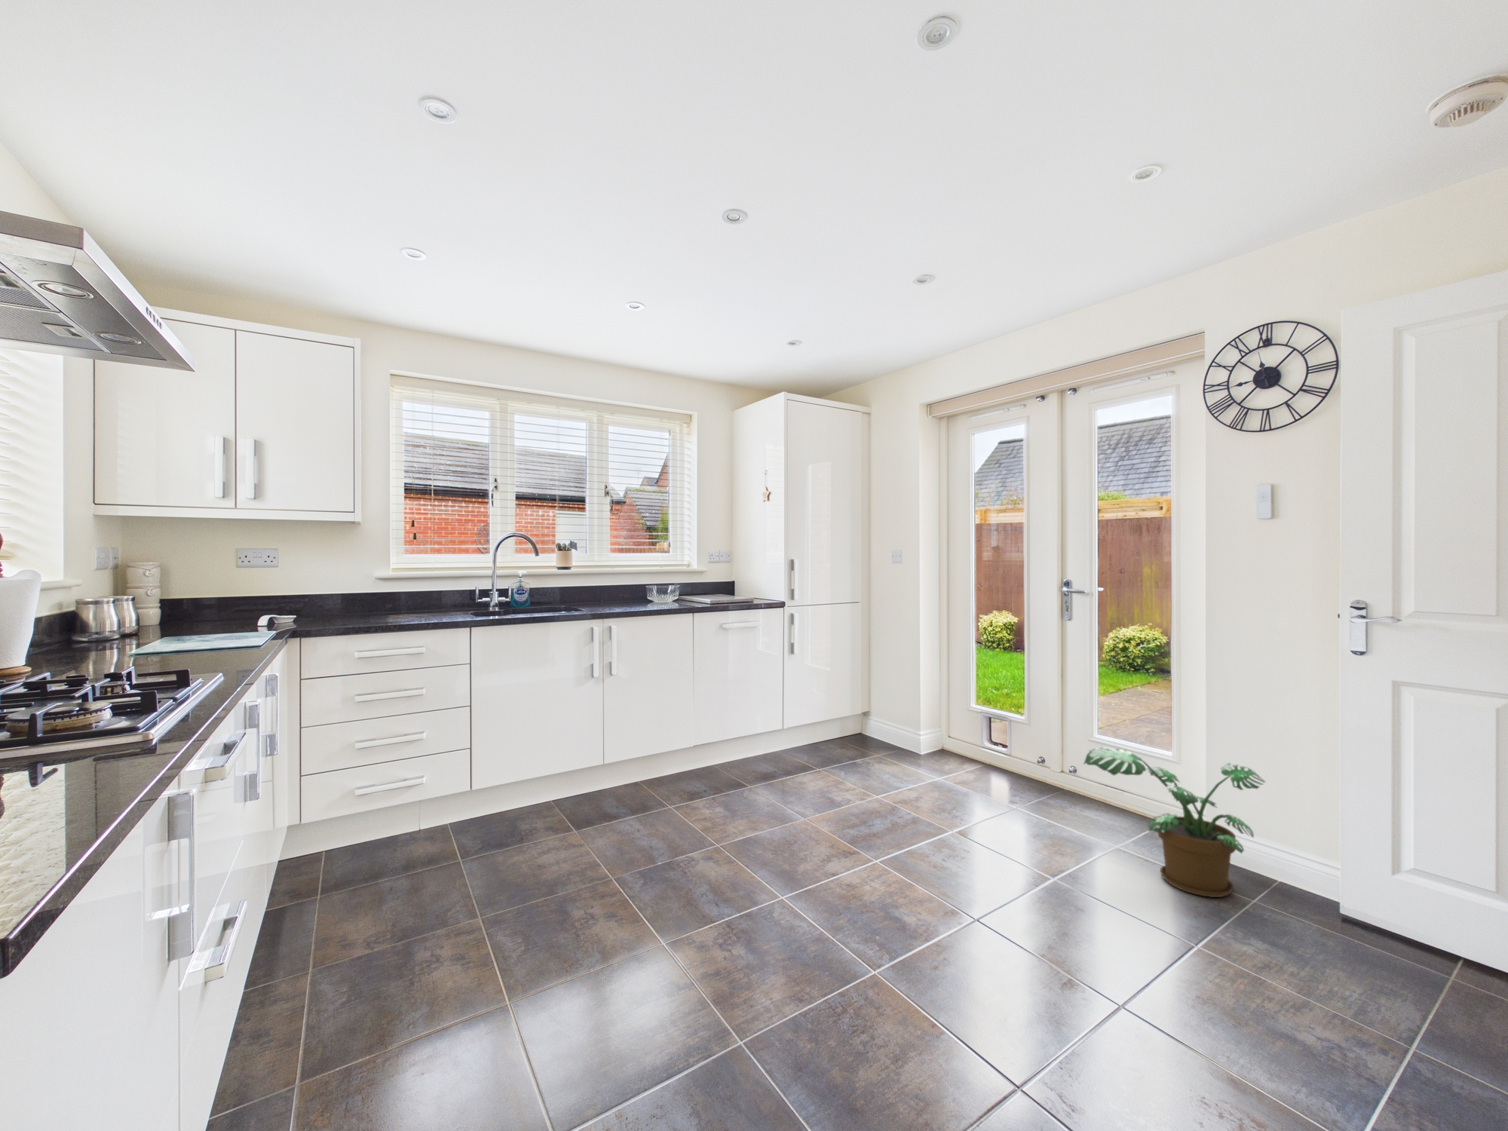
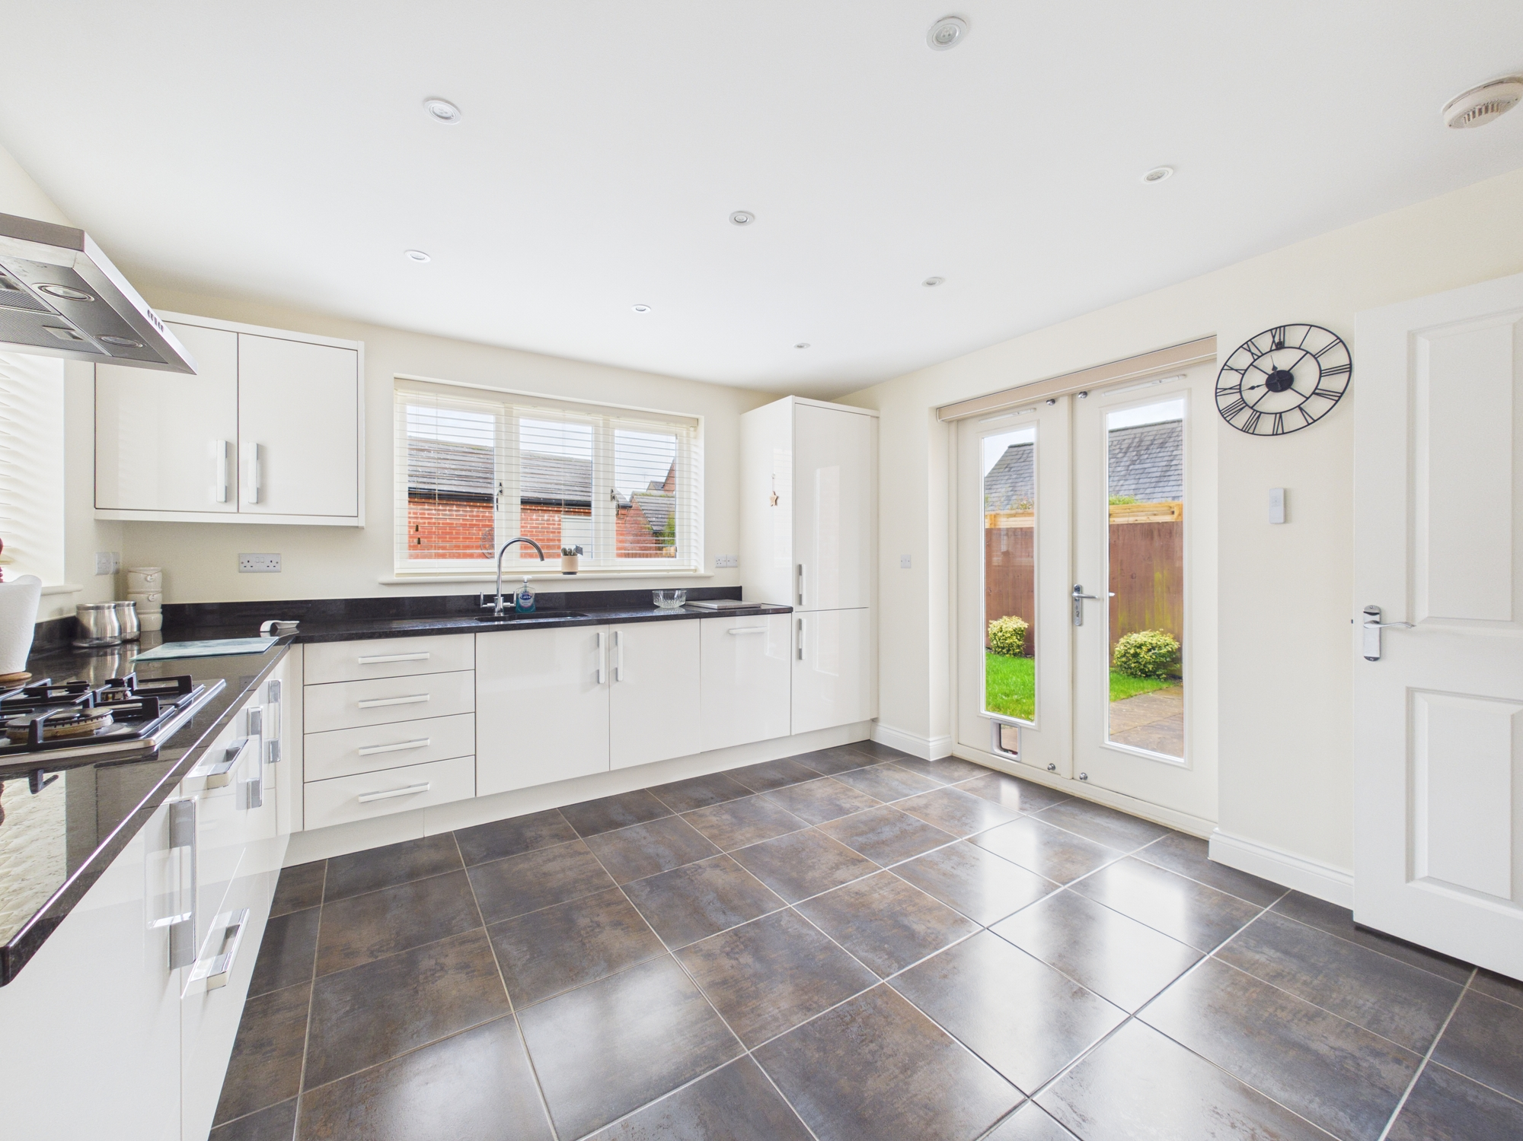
- potted plant [1083,747,1266,898]
